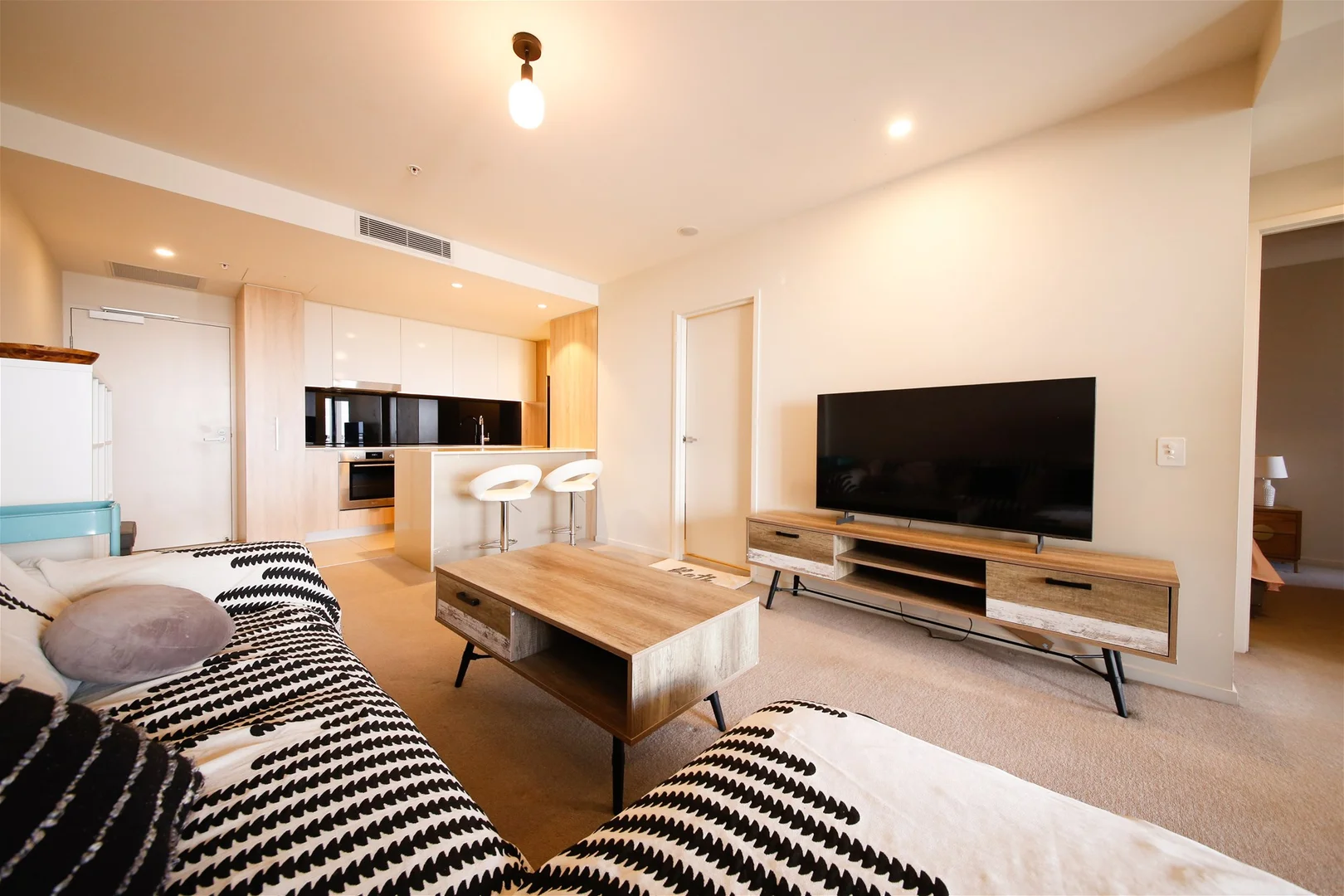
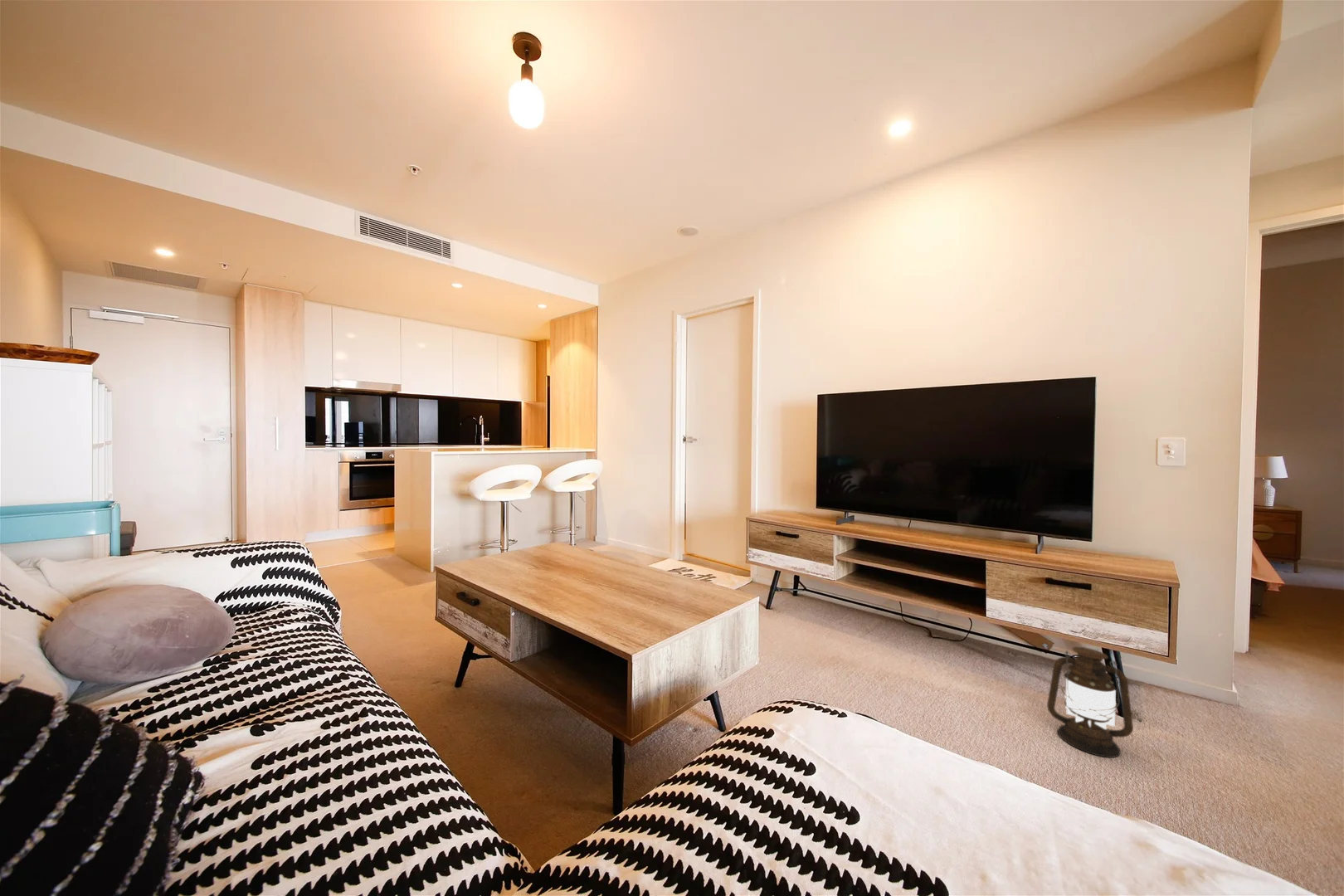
+ lantern [1021,639,1147,758]
